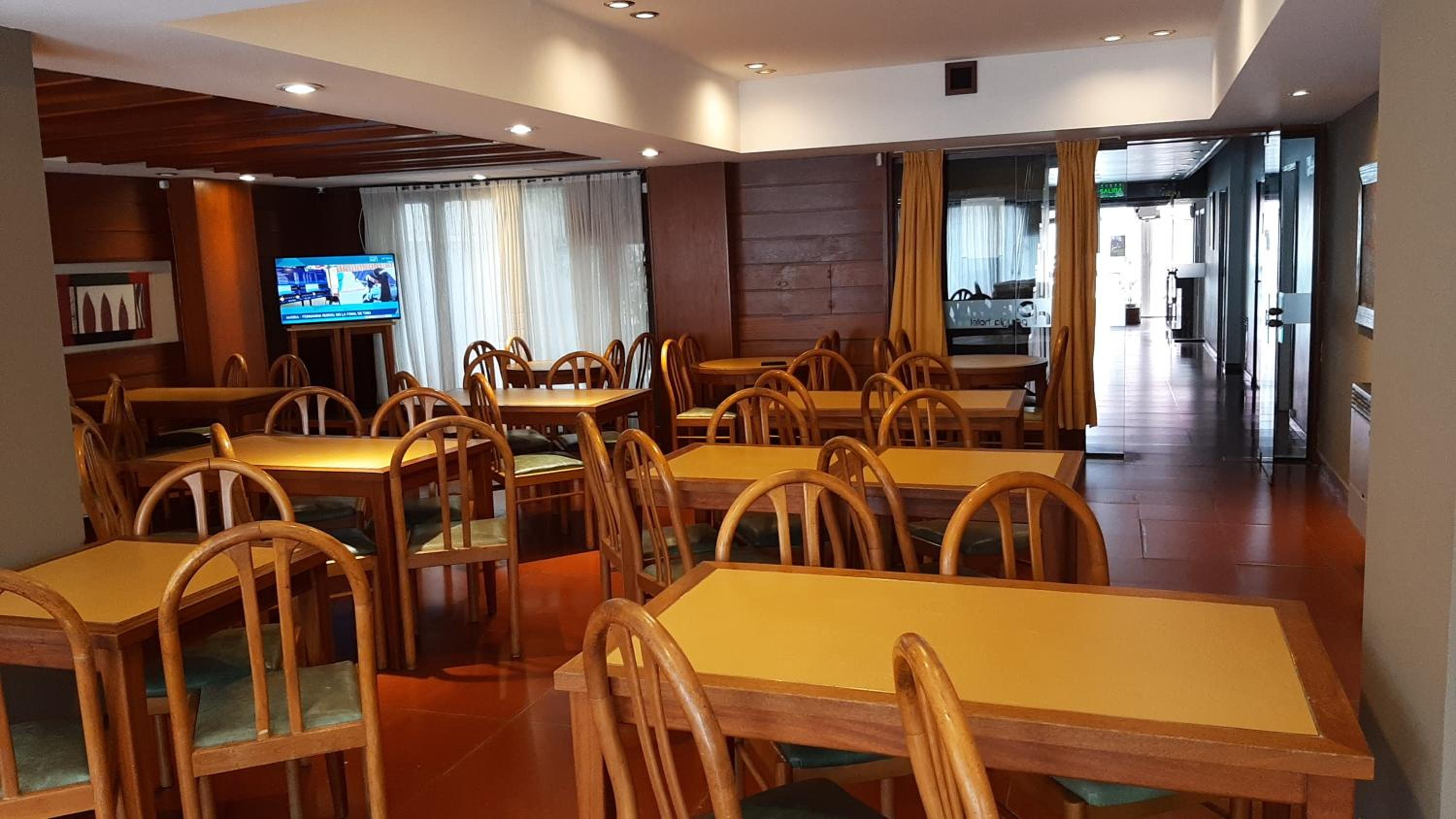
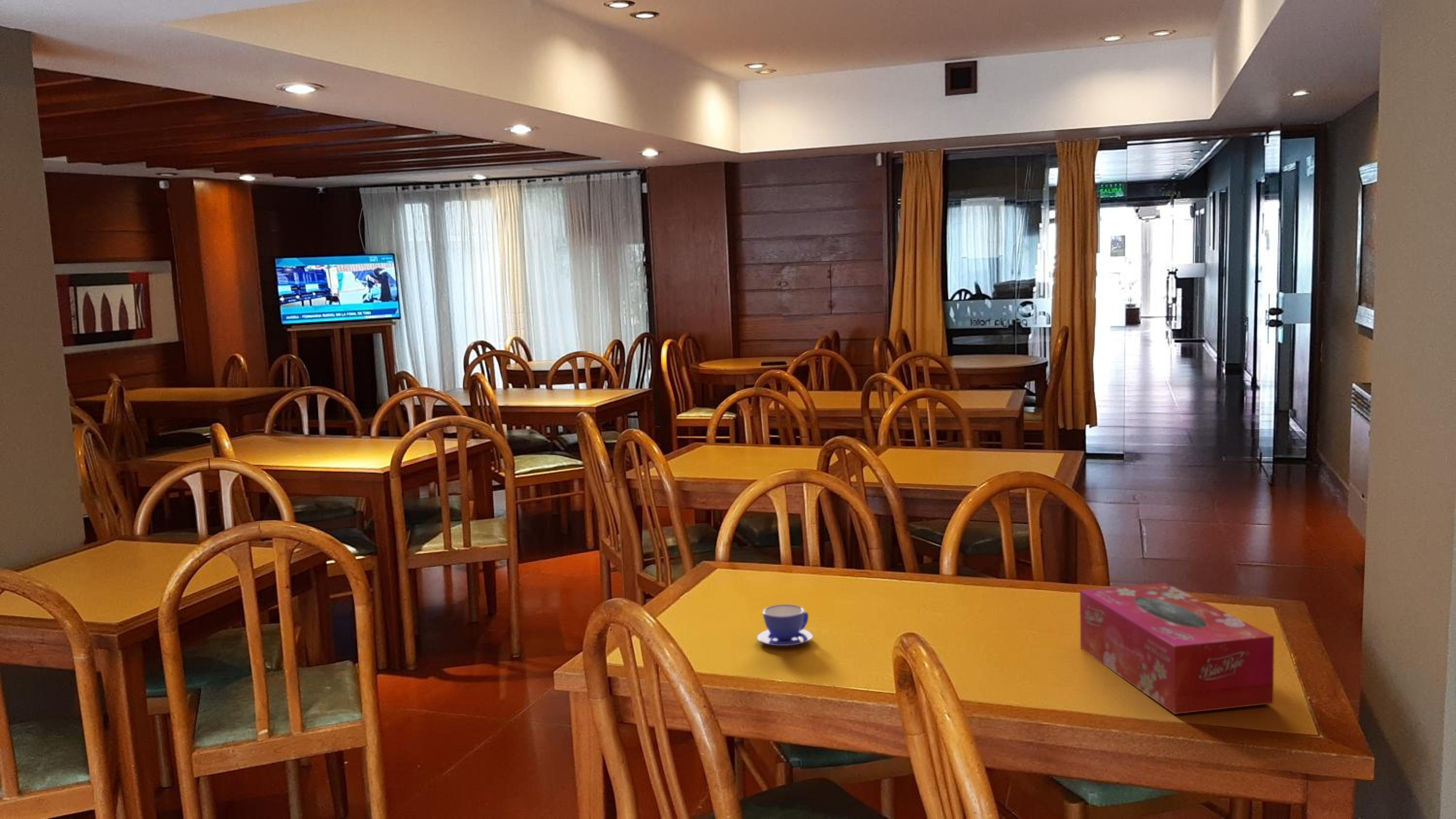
+ tissue box [1079,582,1274,715]
+ teacup [757,604,813,646]
